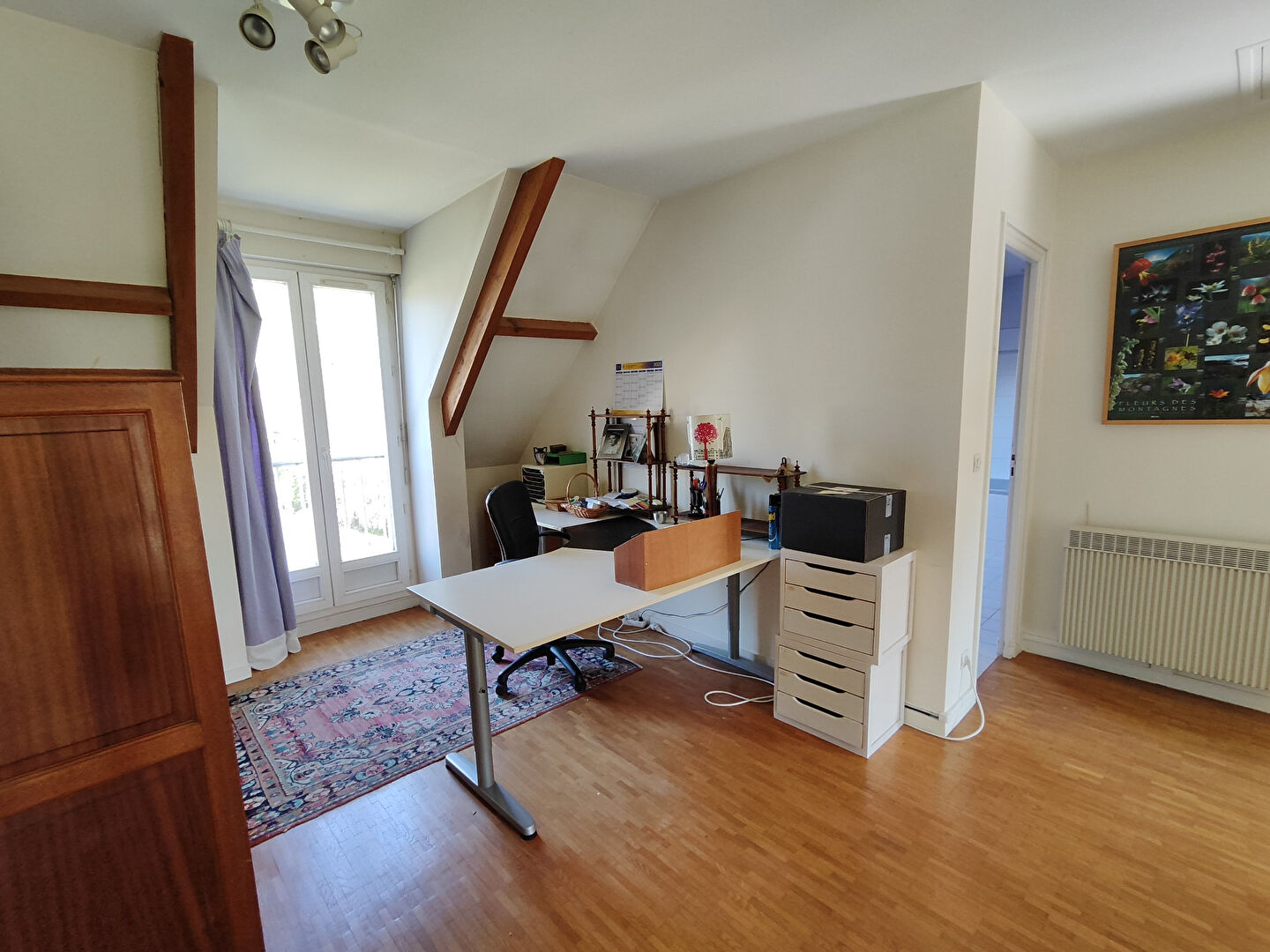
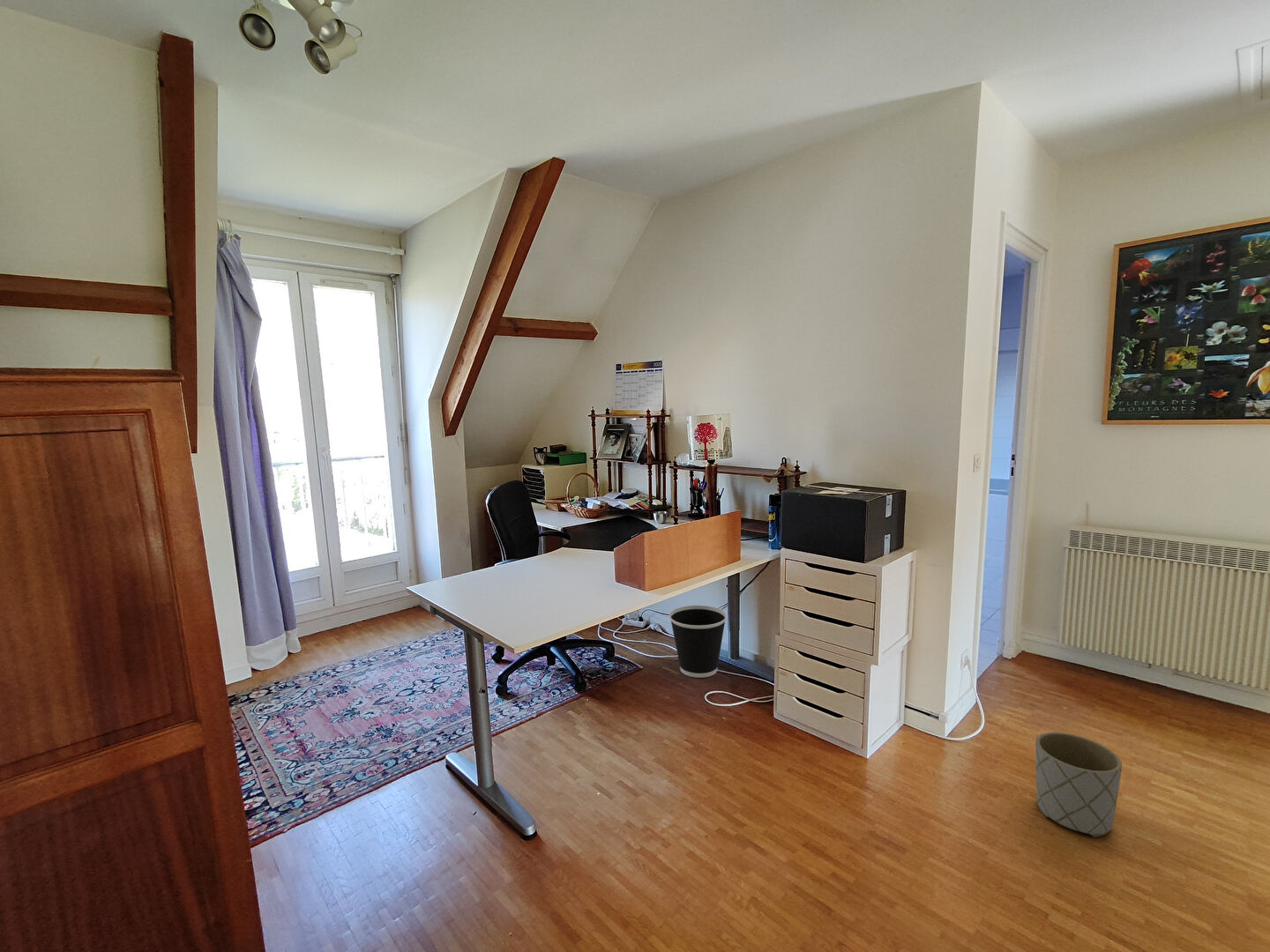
+ planter [1035,732,1123,838]
+ wastebasket [669,605,728,679]
